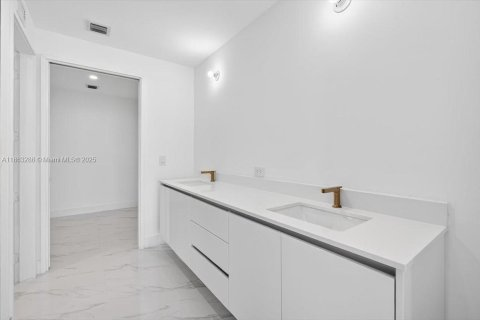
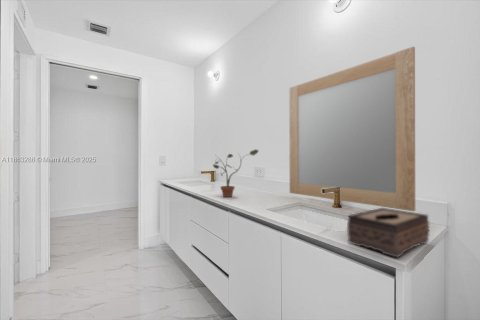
+ potted plant [212,148,259,198]
+ home mirror [288,46,416,212]
+ tissue box [346,207,430,259]
